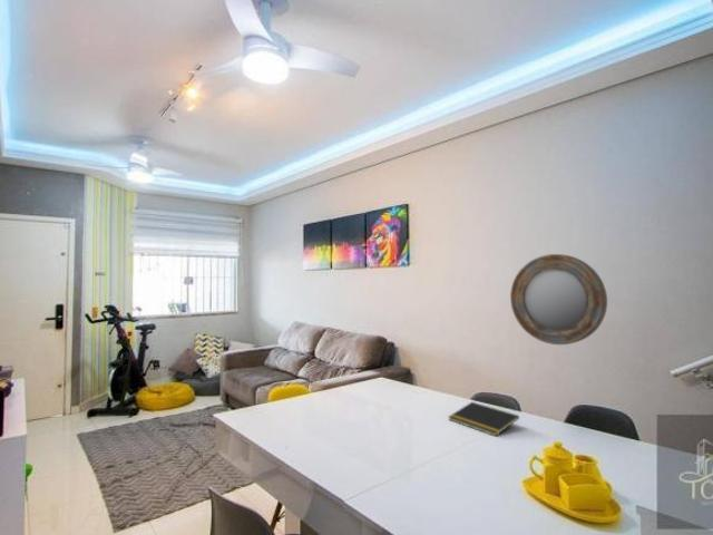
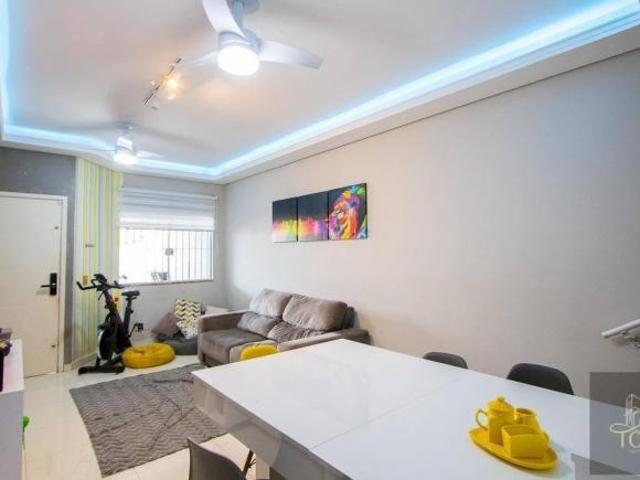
- home mirror [509,253,608,346]
- notepad [448,401,520,437]
